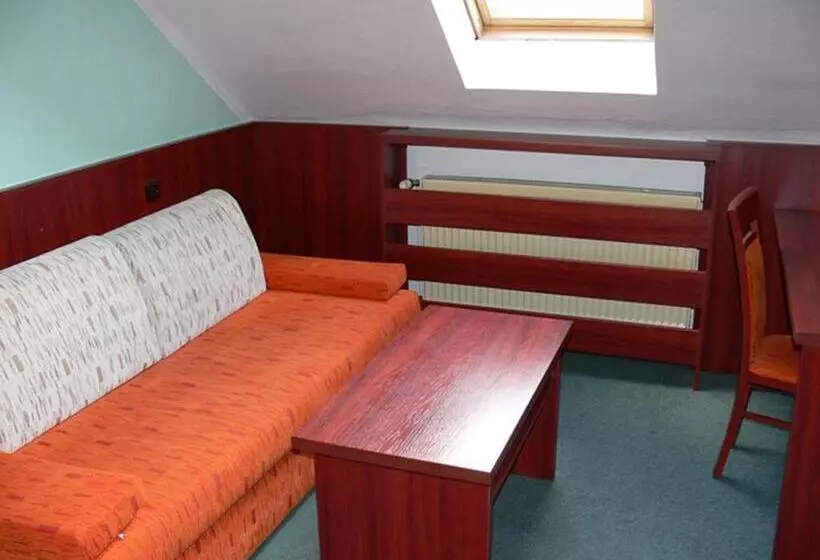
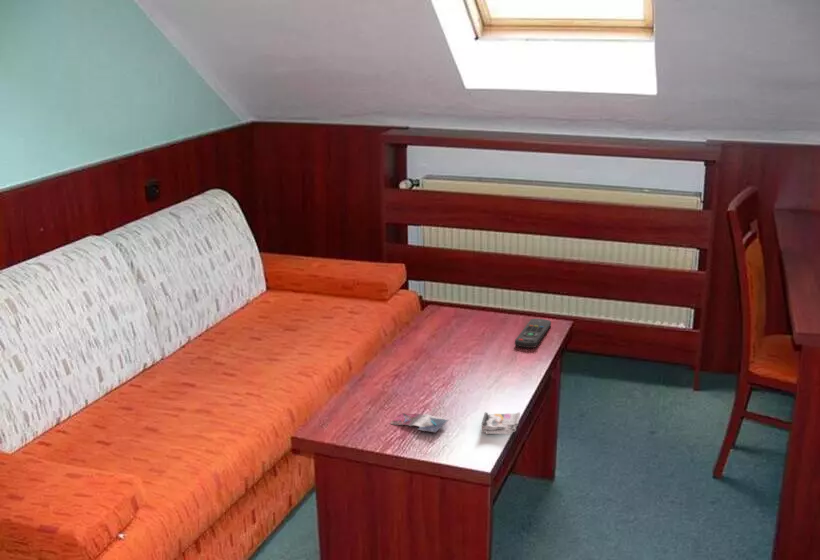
+ magazine [388,411,521,435]
+ remote control [514,318,552,349]
